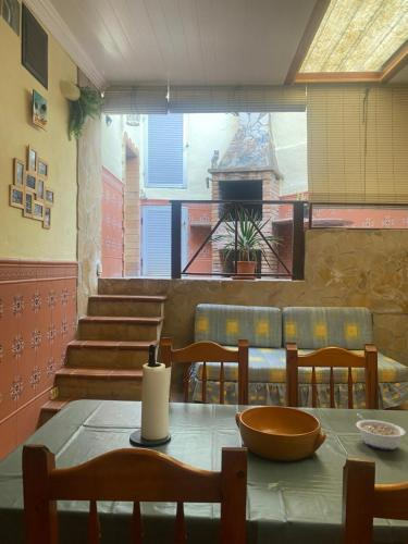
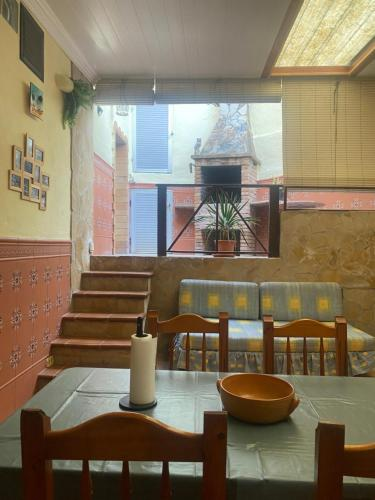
- legume [355,412,407,450]
